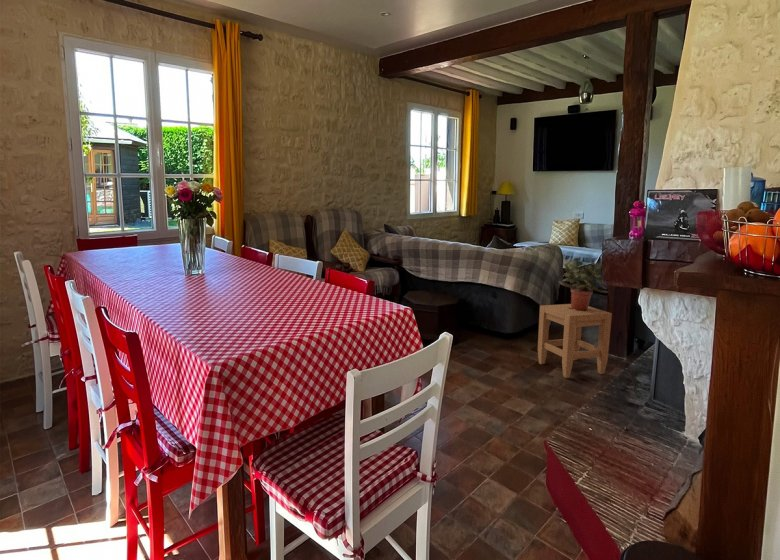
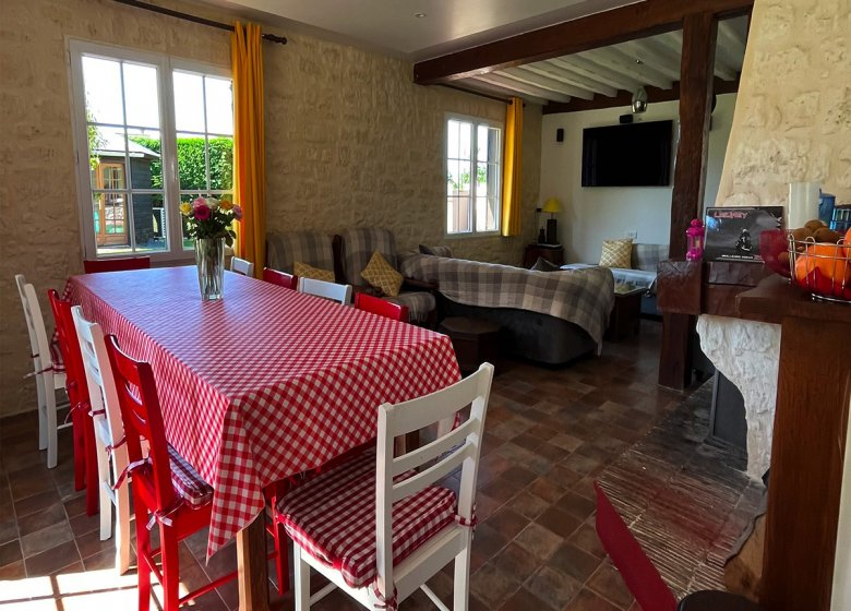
- stool [537,303,613,379]
- potted plant [557,261,609,310]
